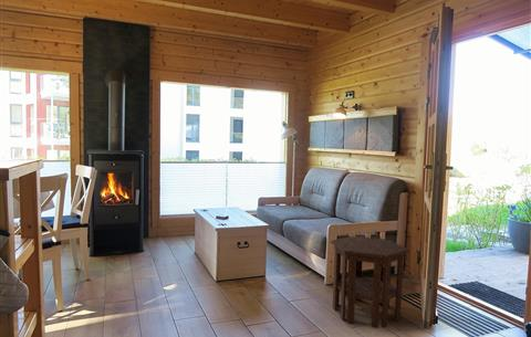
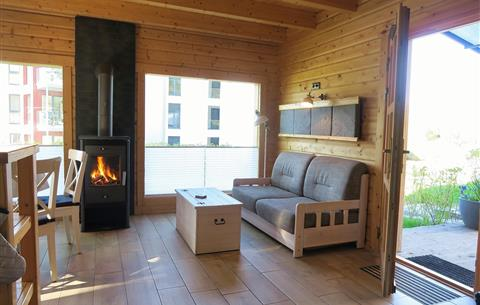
- side table [330,235,409,329]
